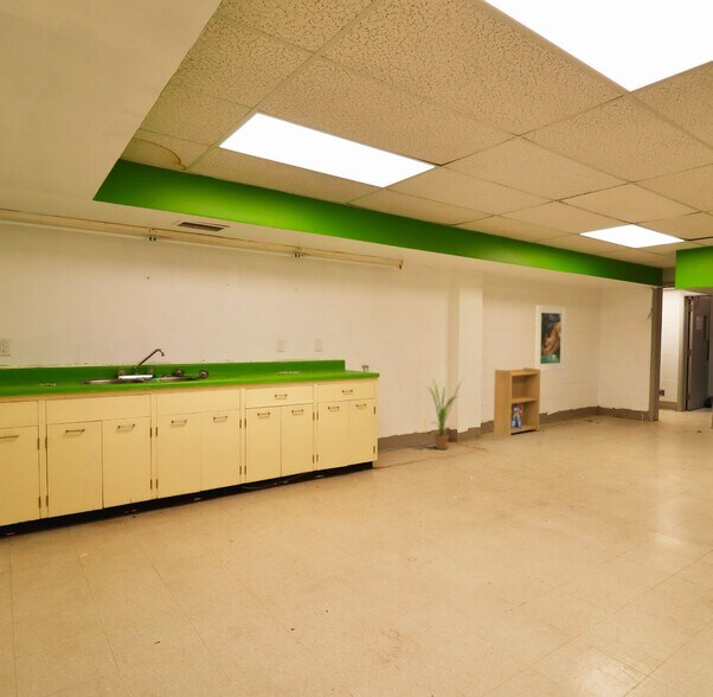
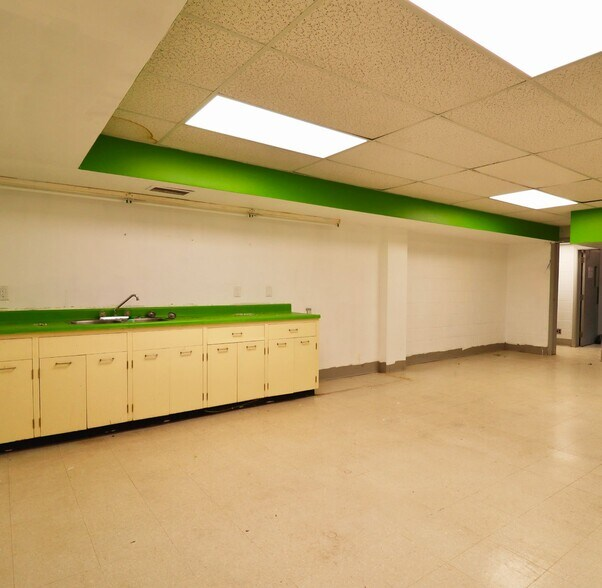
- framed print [534,303,566,372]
- bookshelf [493,366,541,437]
- house plant [424,373,465,450]
